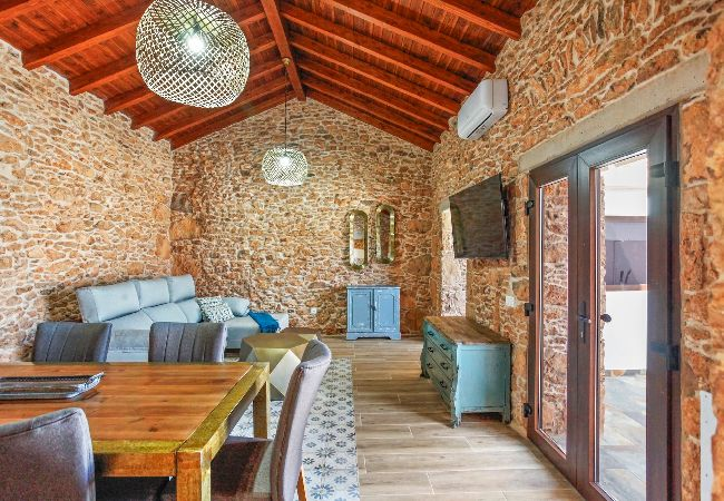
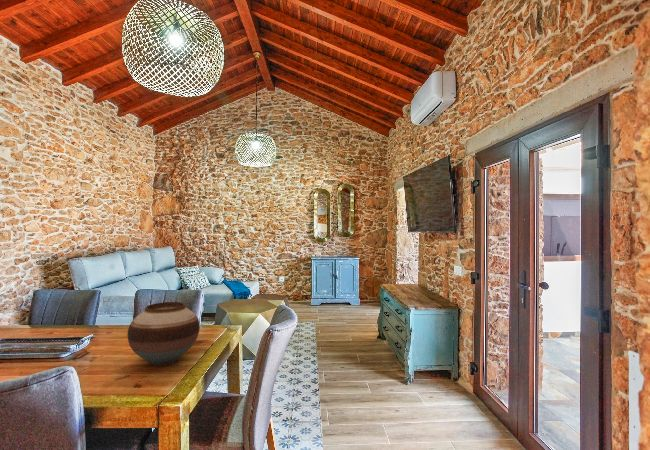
+ vase [127,301,201,367]
